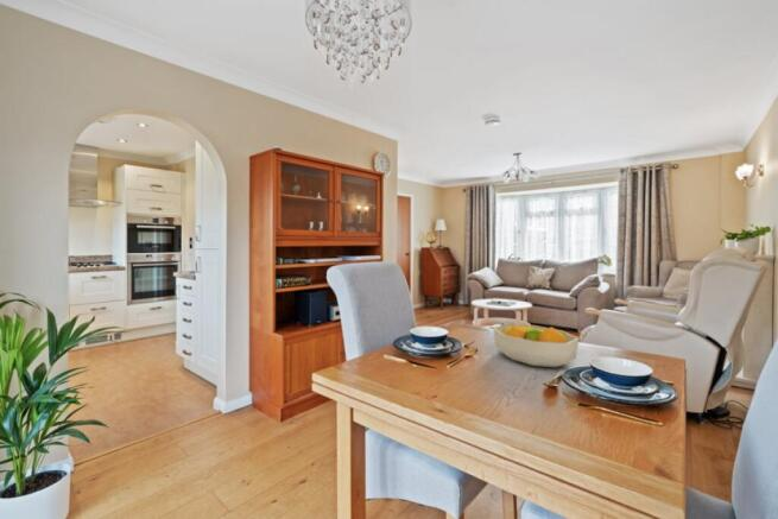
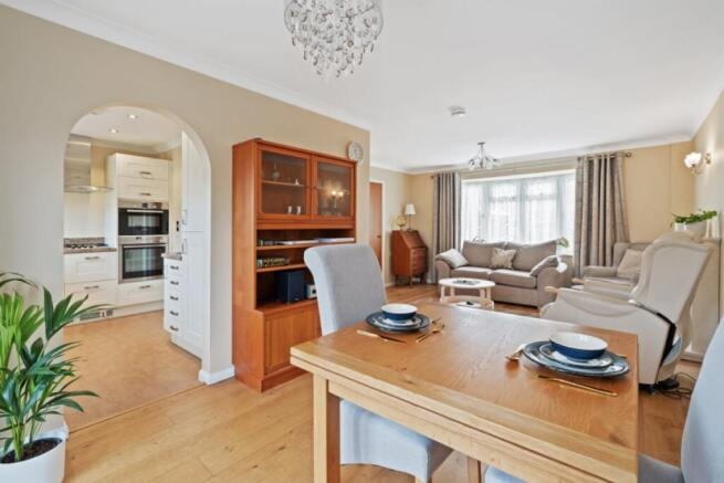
- fruit bowl [492,323,580,368]
